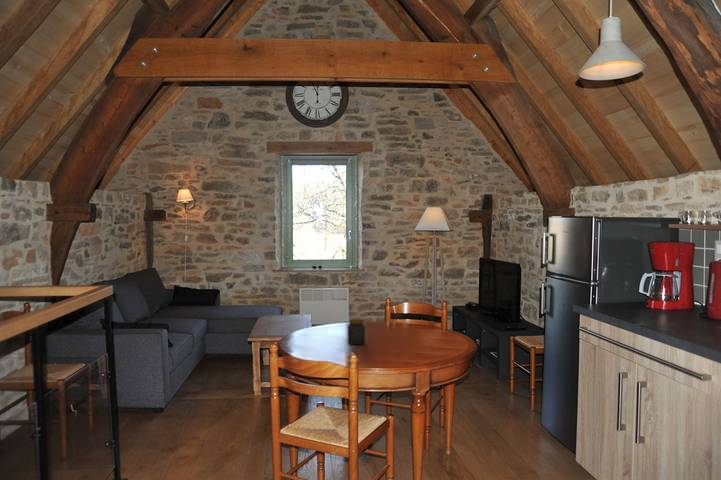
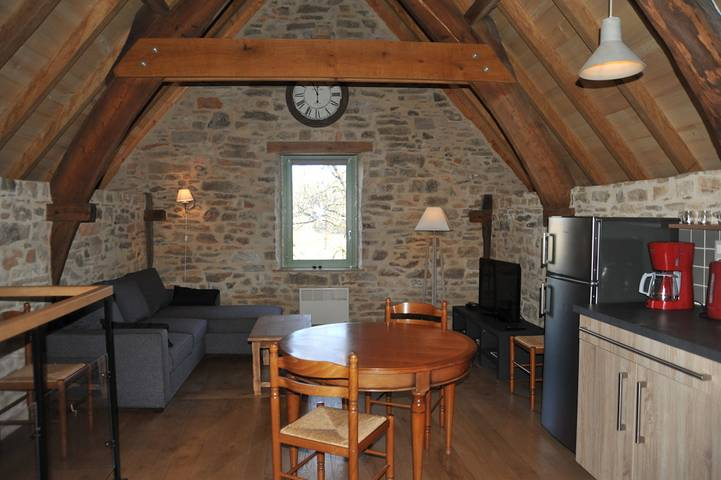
- jar [347,317,366,346]
